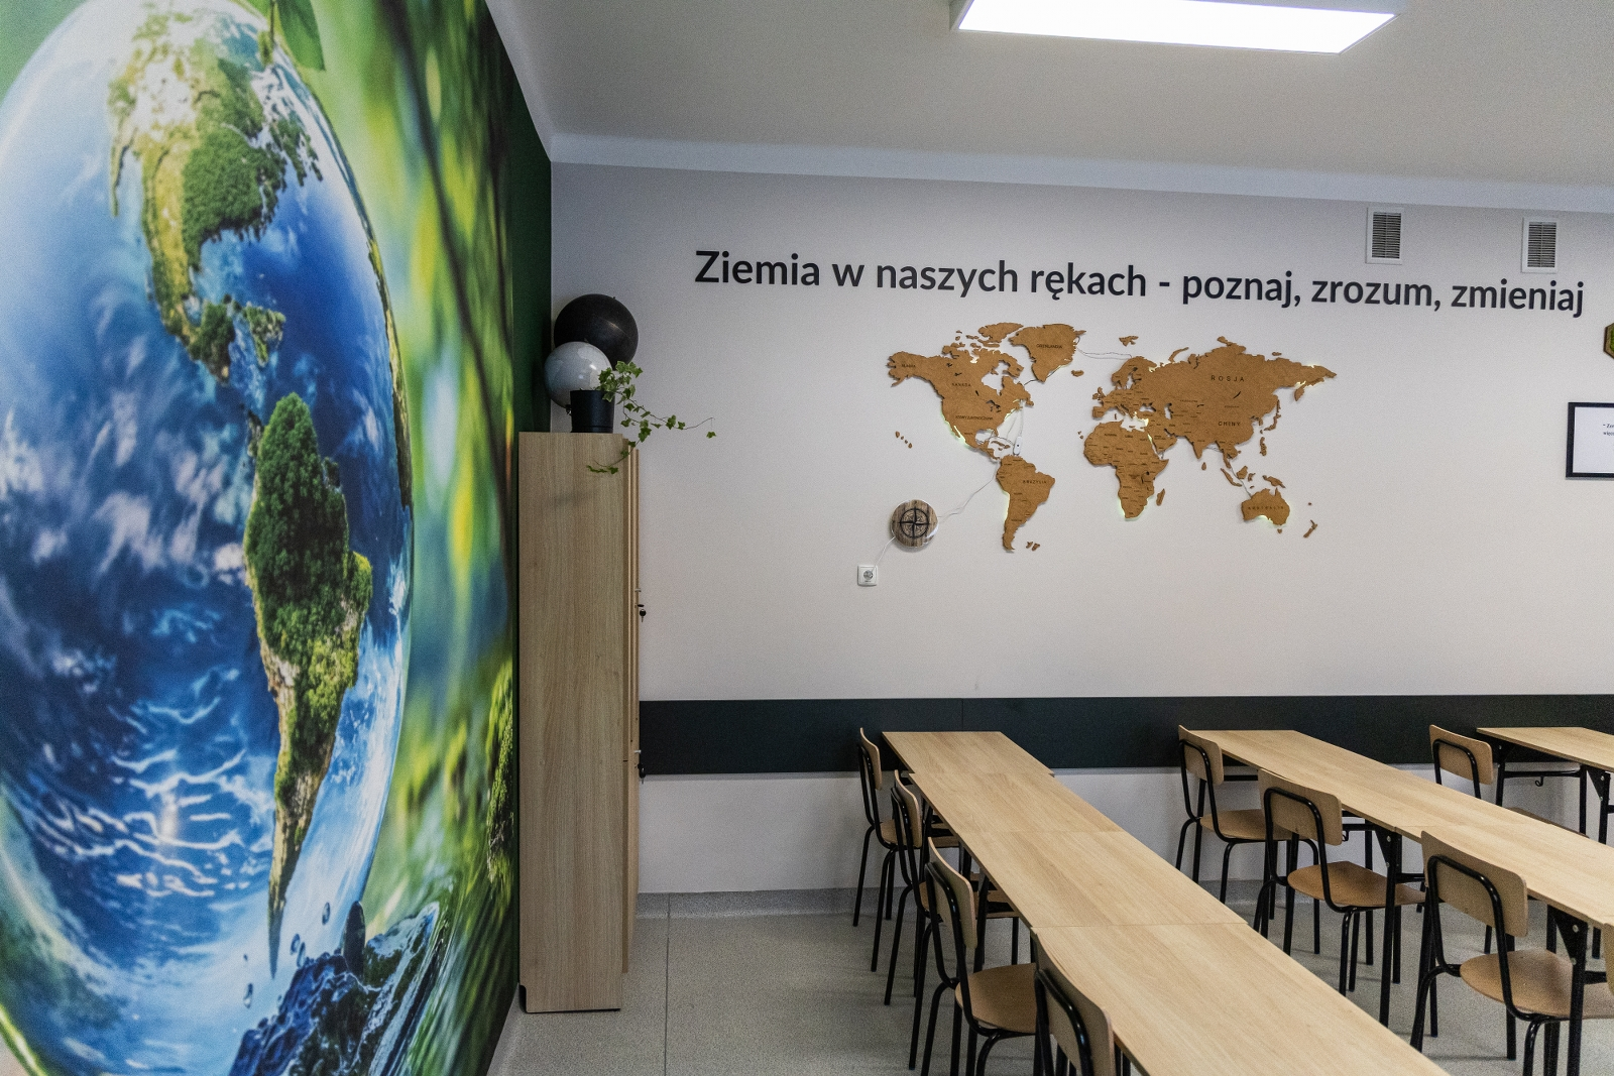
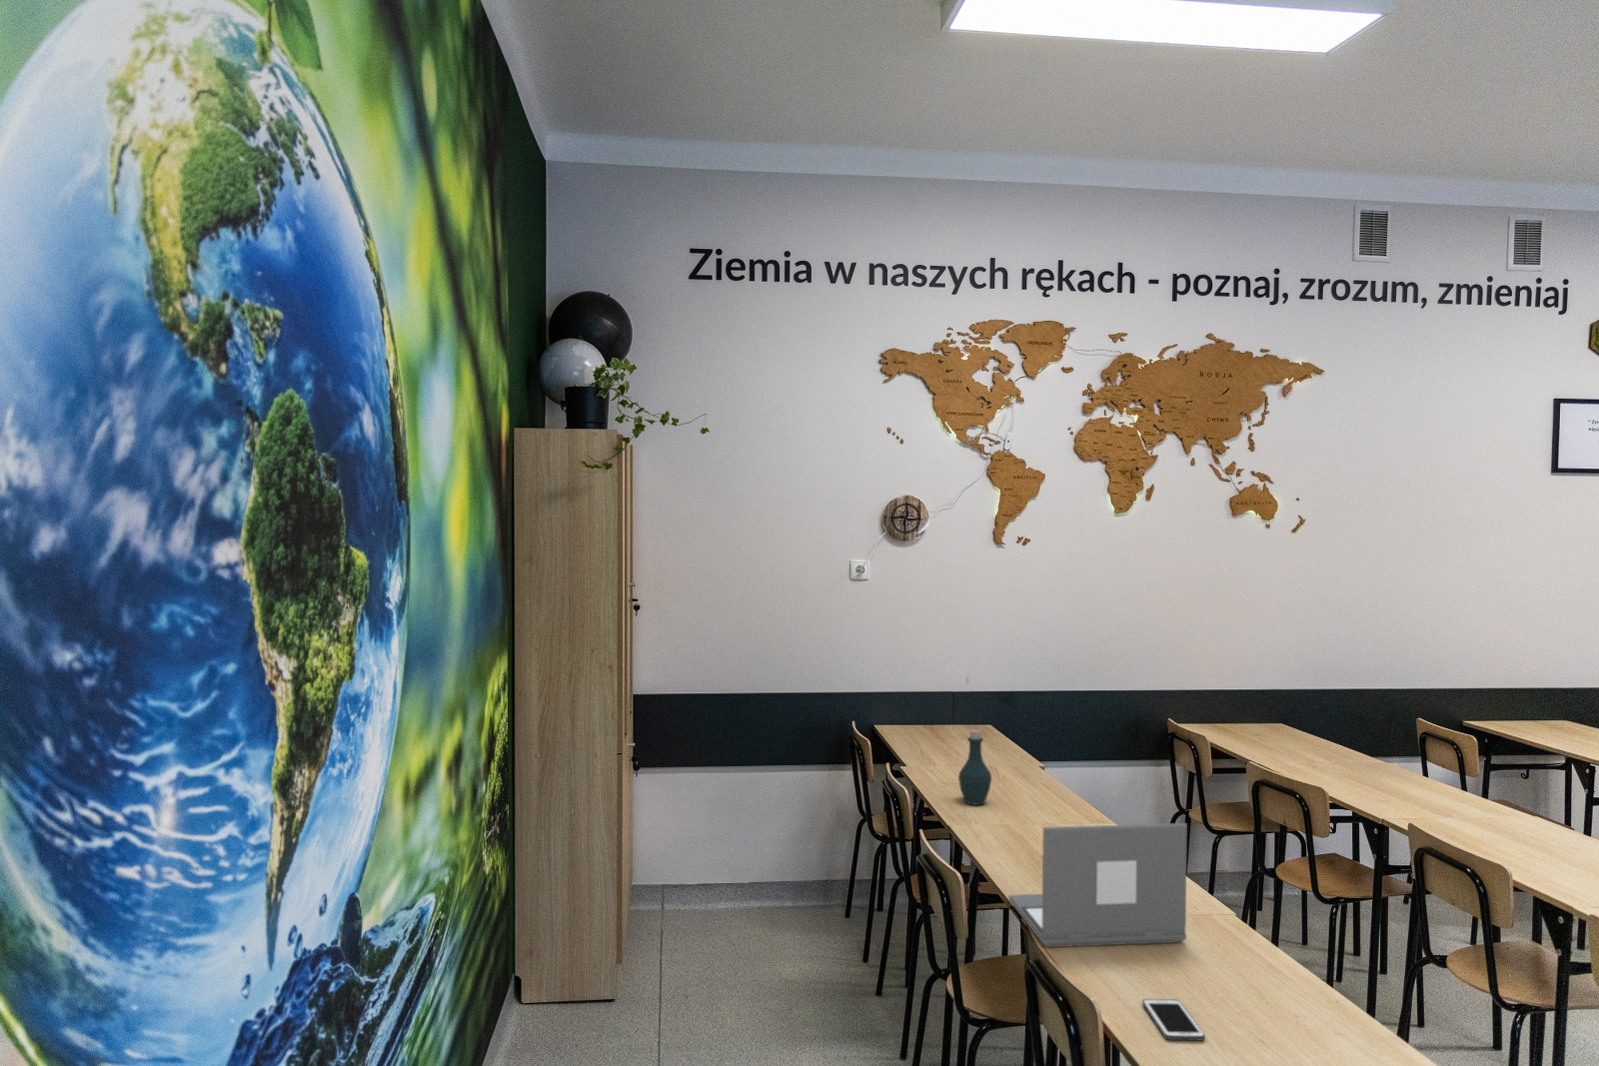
+ cell phone [1141,998,1206,1041]
+ bottle [958,728,992,807]
+ laptop [1009,822,1189,948]
